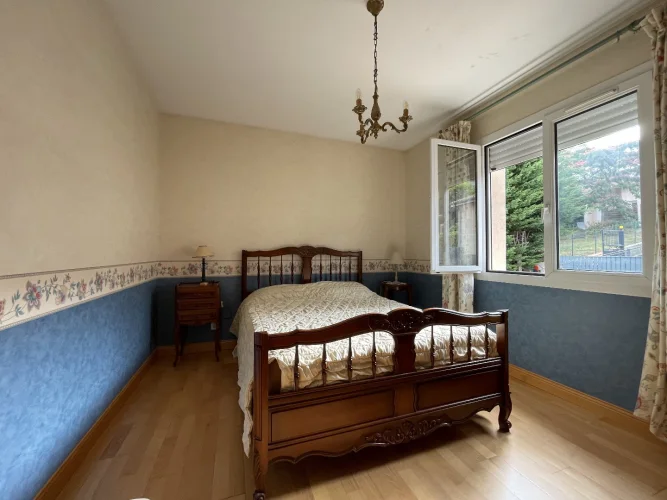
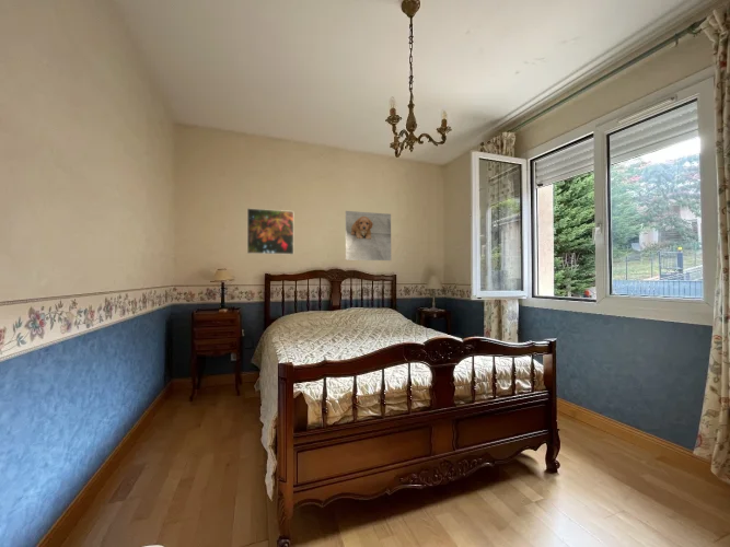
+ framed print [246,207,294,256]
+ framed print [345,210,392,261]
